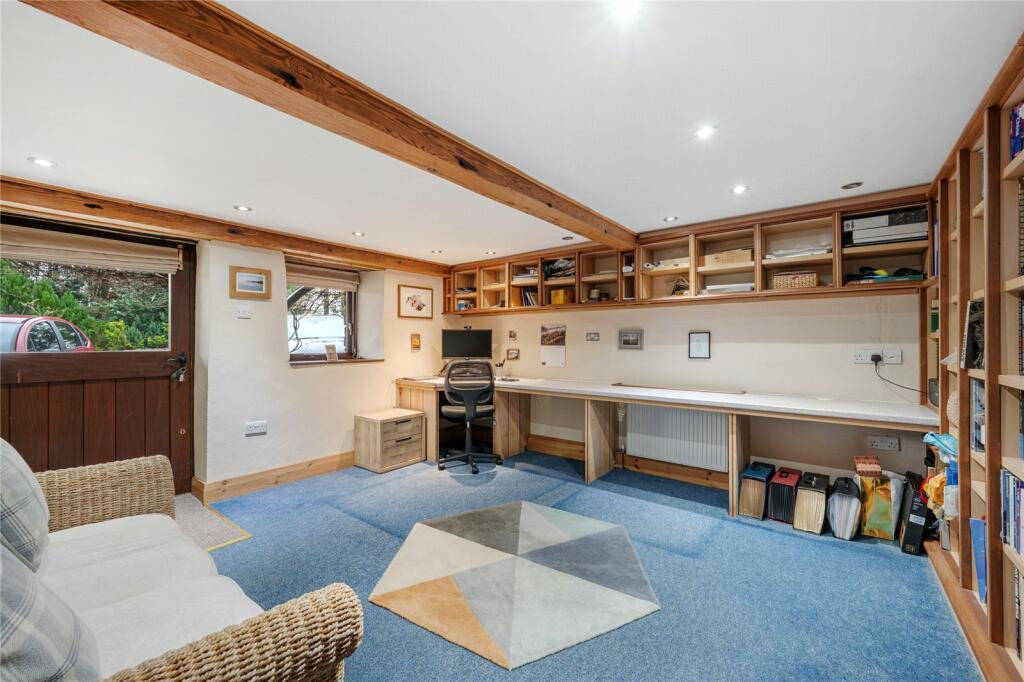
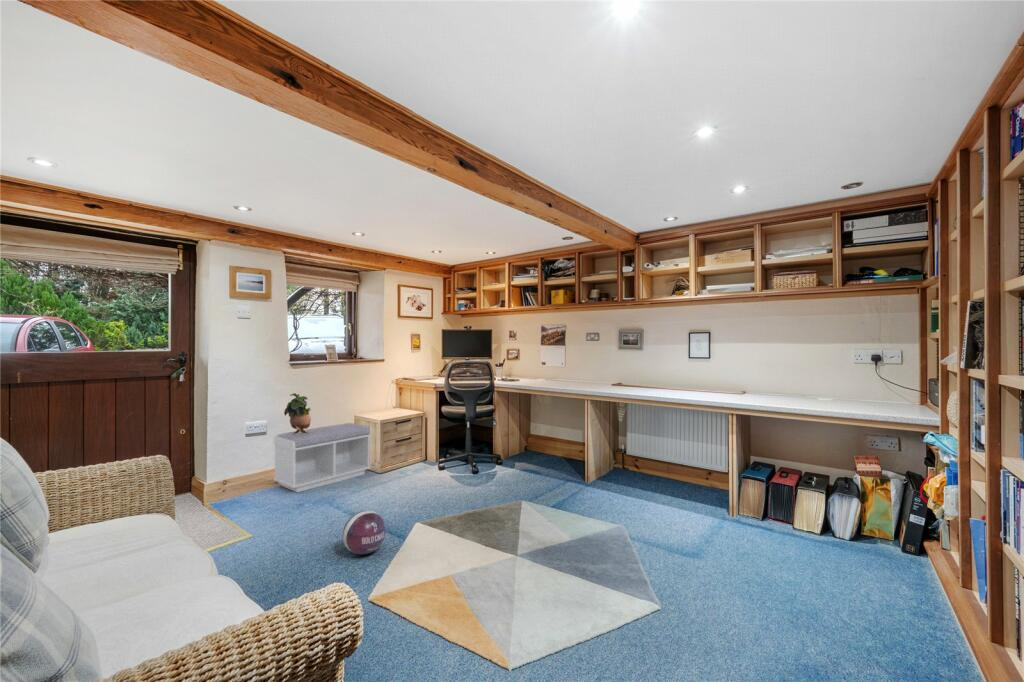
+ ball [342,509,387,555]
+ potted plant [283,392,312,435]
+ bench [273,422,372,493]
